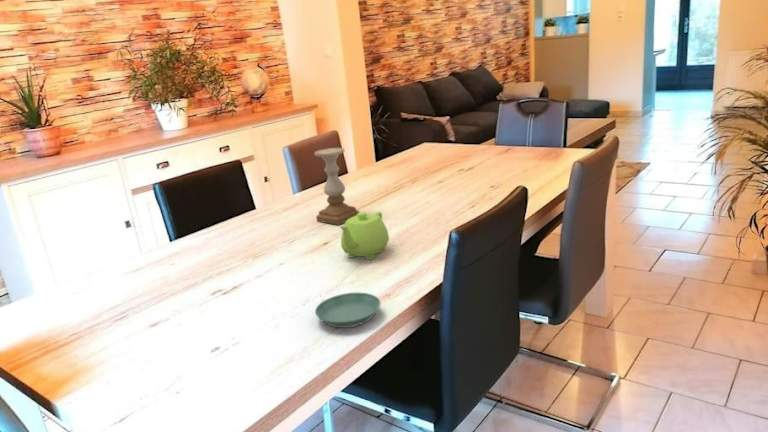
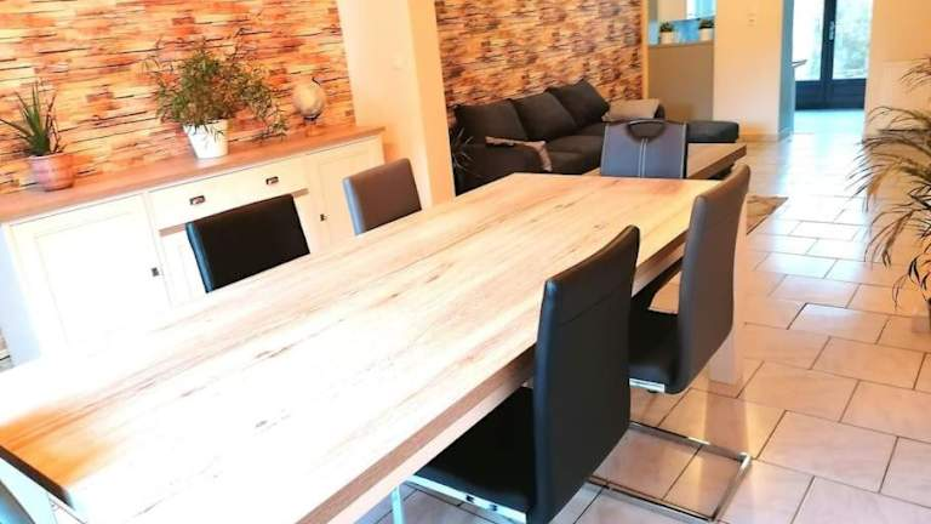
- teapot [339,211,390,261]
- saucer [314,291,381,329]
- candle holder [313,147,360,226]
